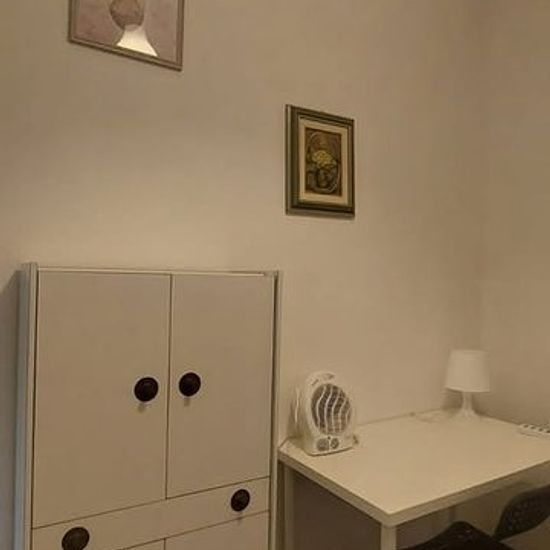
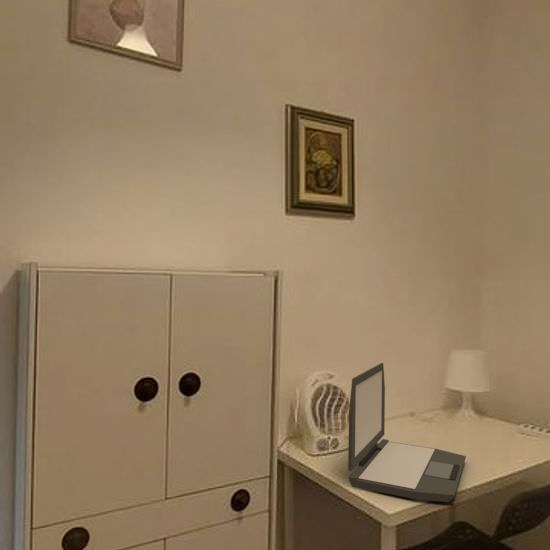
+ laptop [347,362,467,503]
